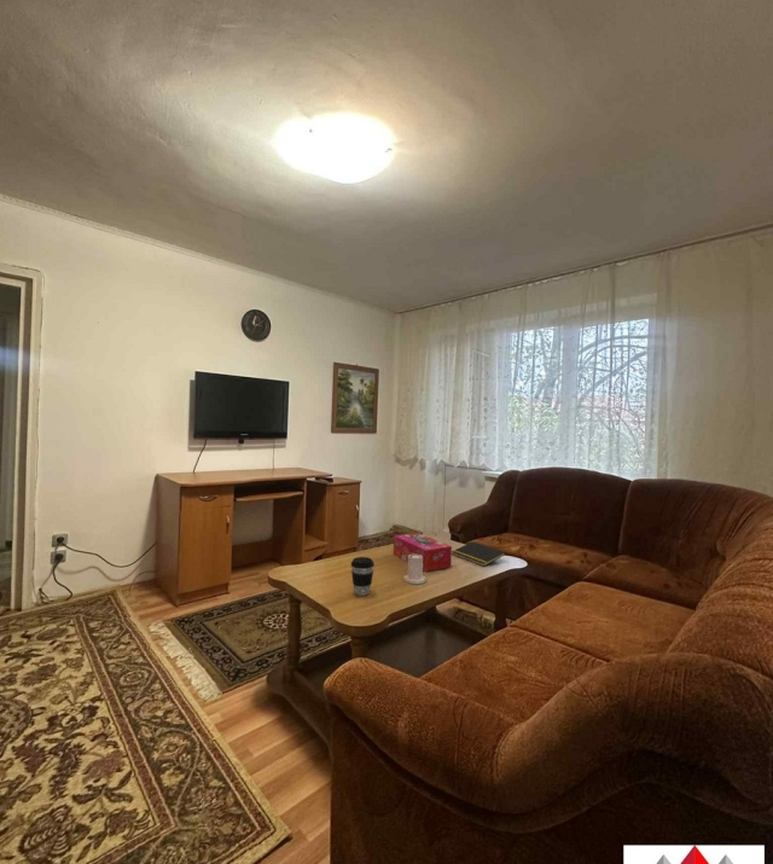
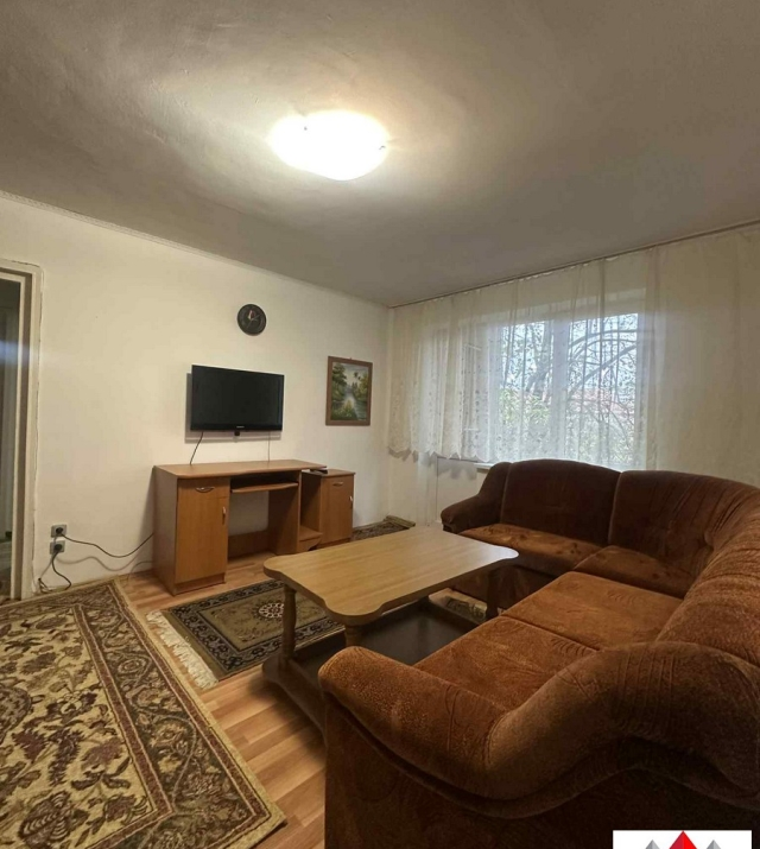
- coffee cup [350,556,376,597]
- notepad [452,541,506,567]
- tissue box [393,532,453,573]
- candle [403,553,428,585]
